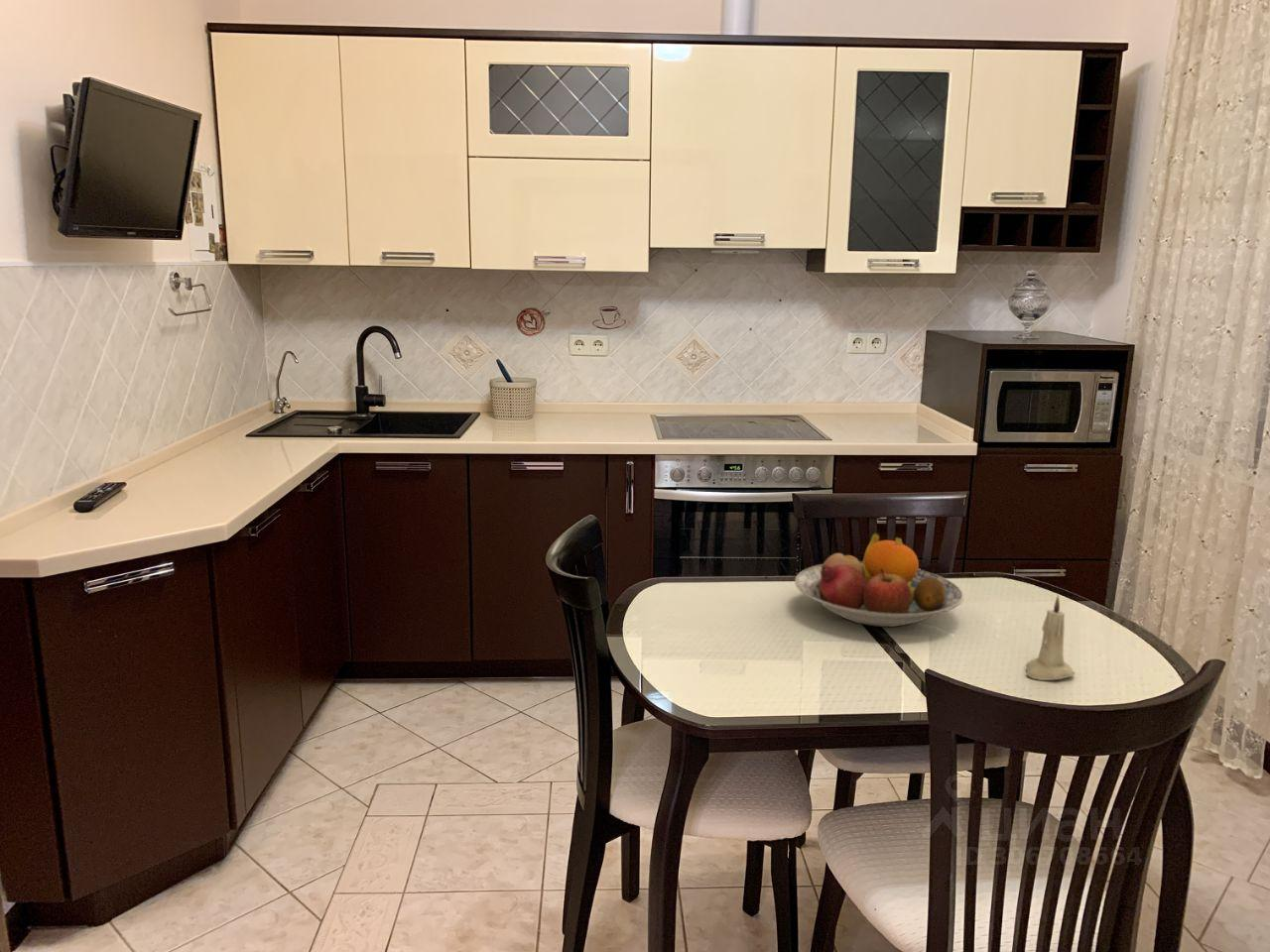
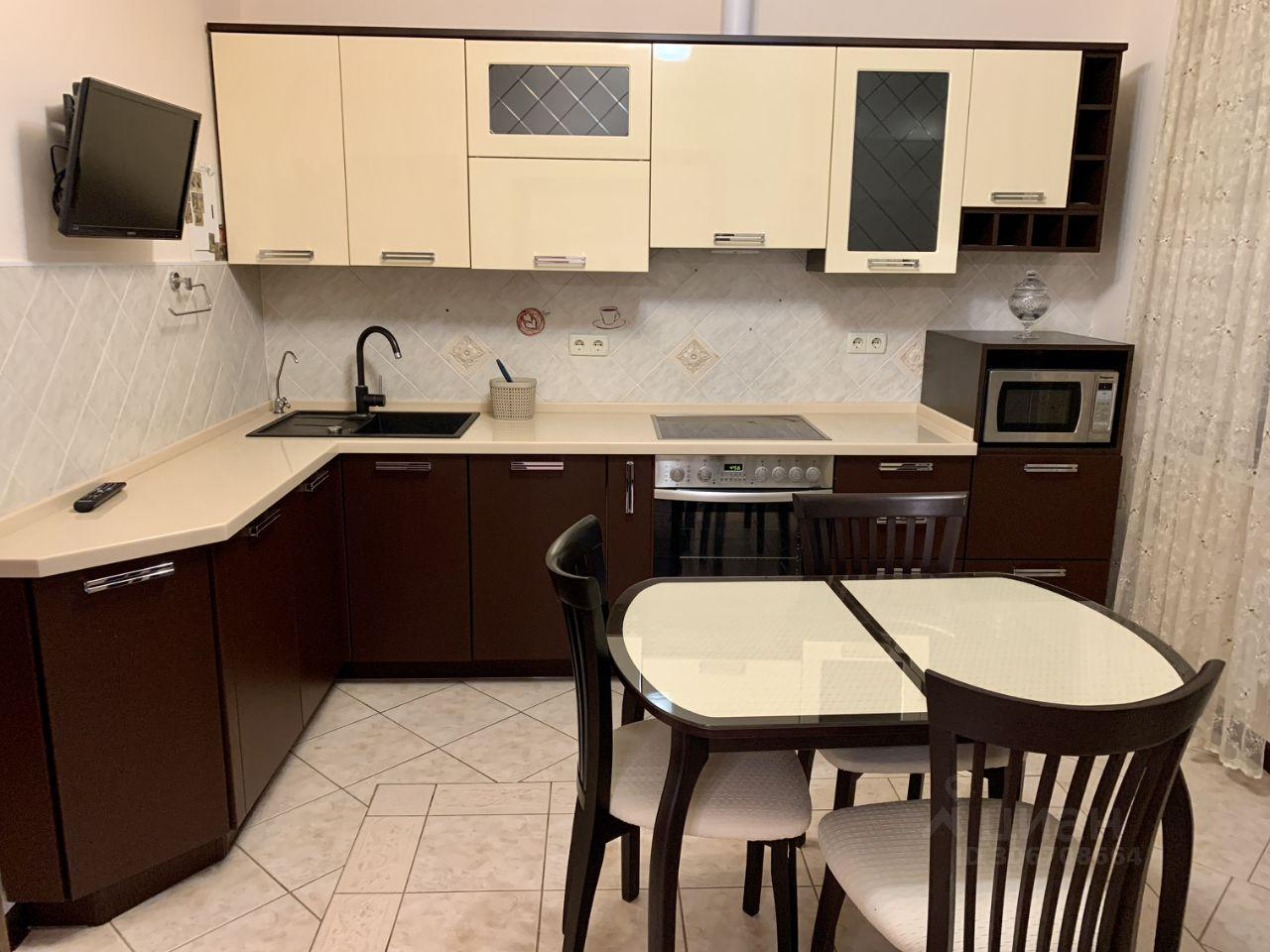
- fruit bowl [794,532,964,628]
- candle [1025,595,1076,681]
